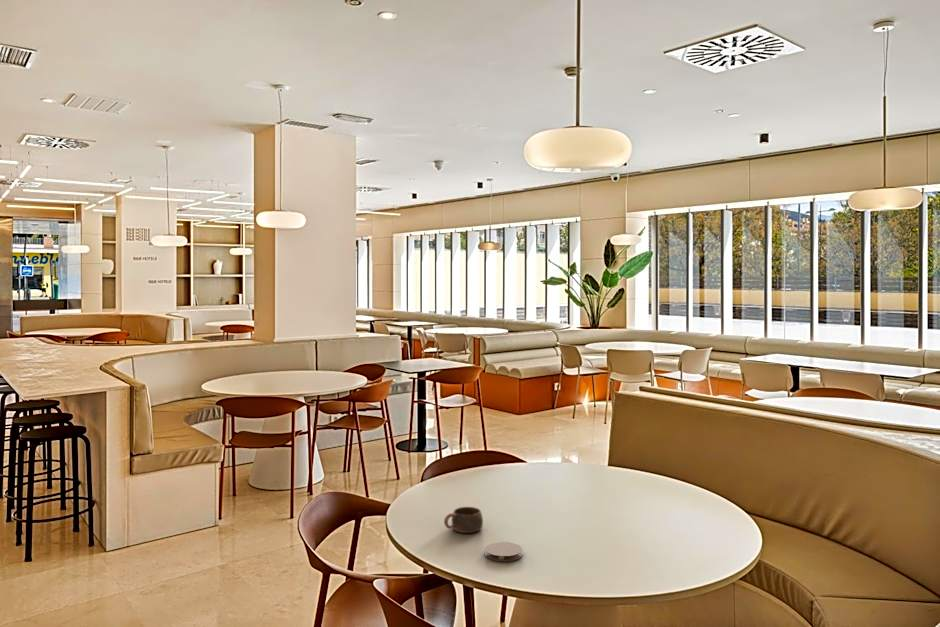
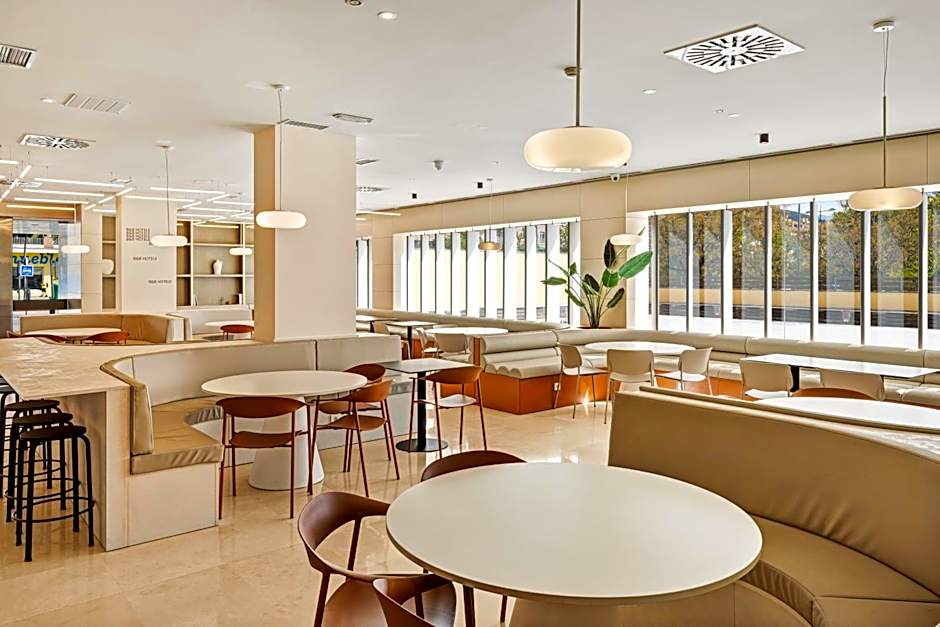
- cup [443,506,484,534]
- coaster [484,541,523,562]
